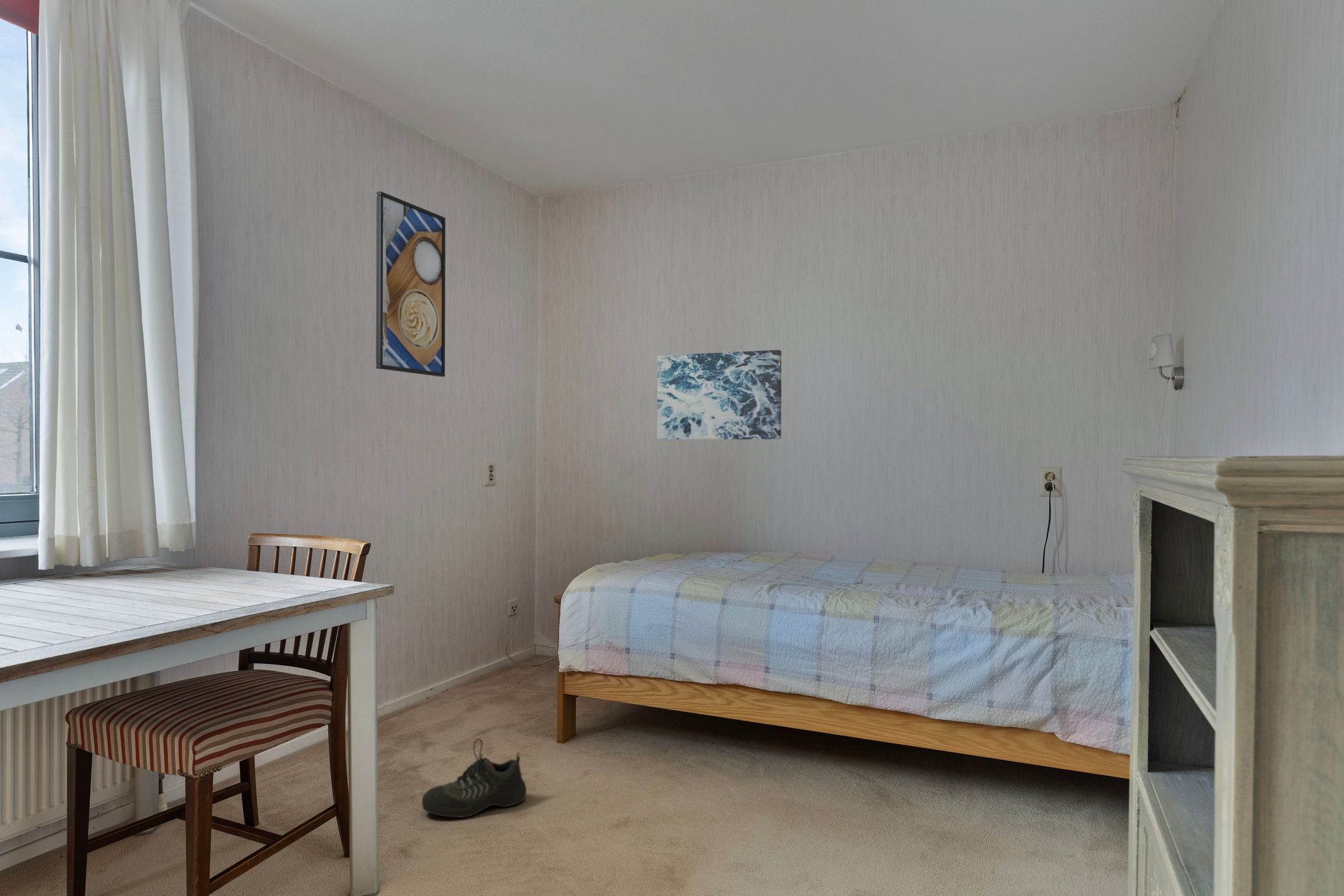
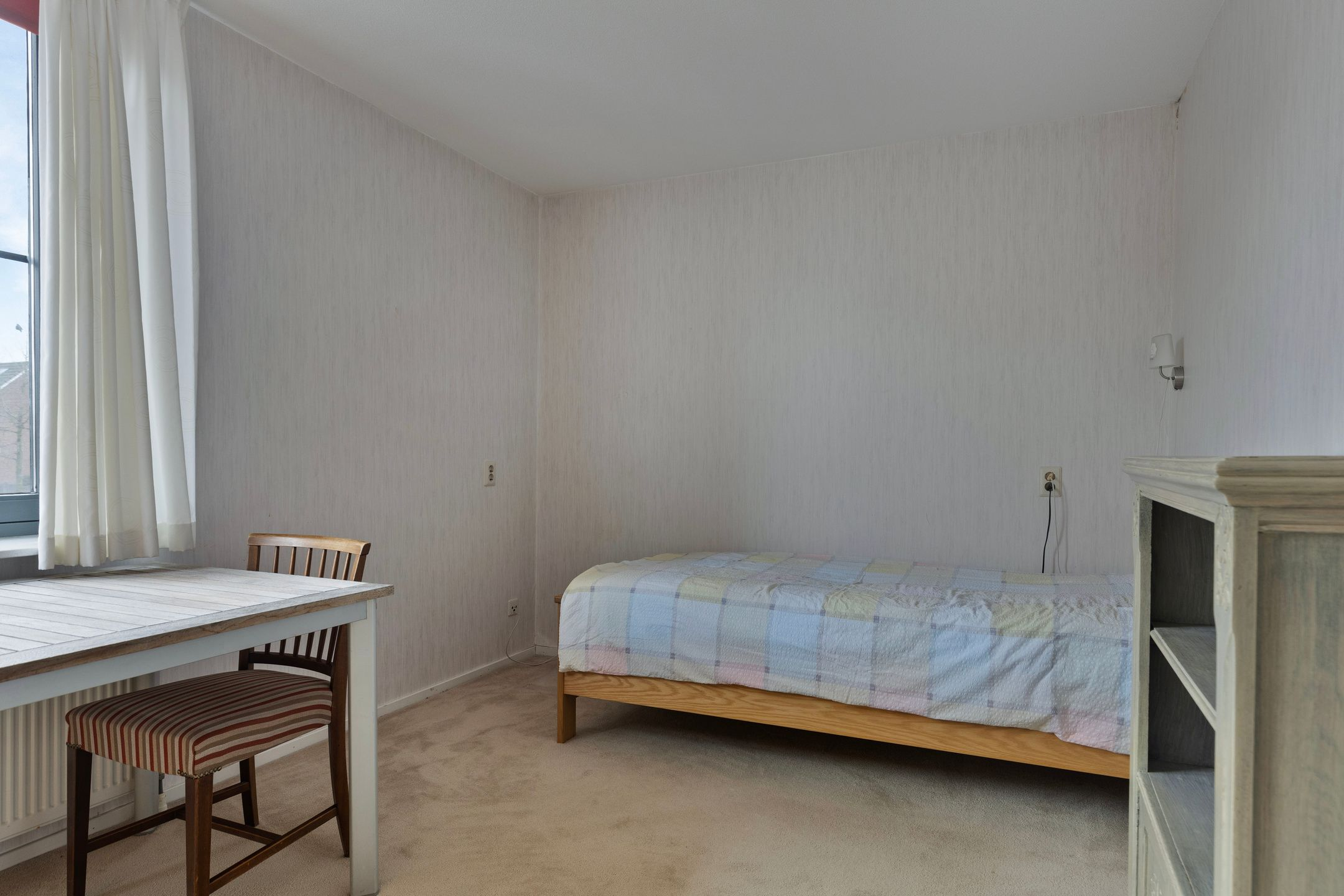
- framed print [375,191,446,377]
- wall art [656,349,782,440]
- shoe [421,738,527,818]
